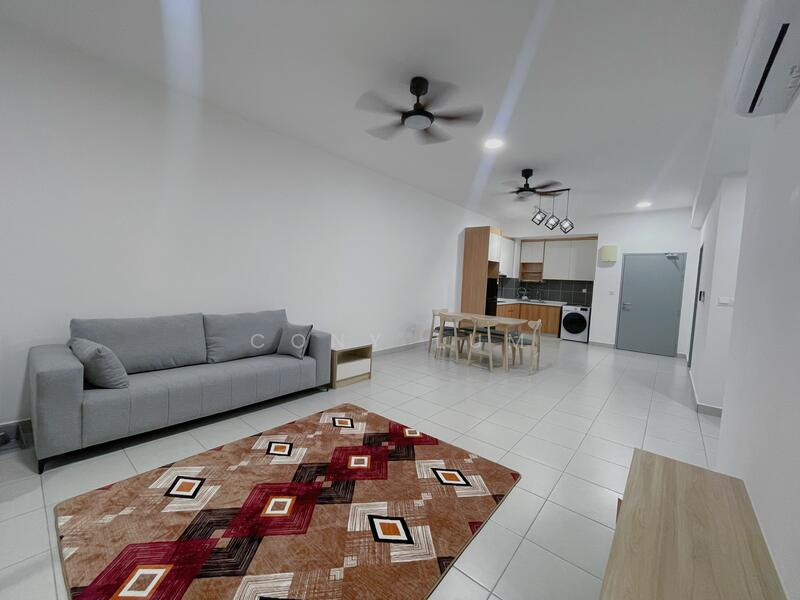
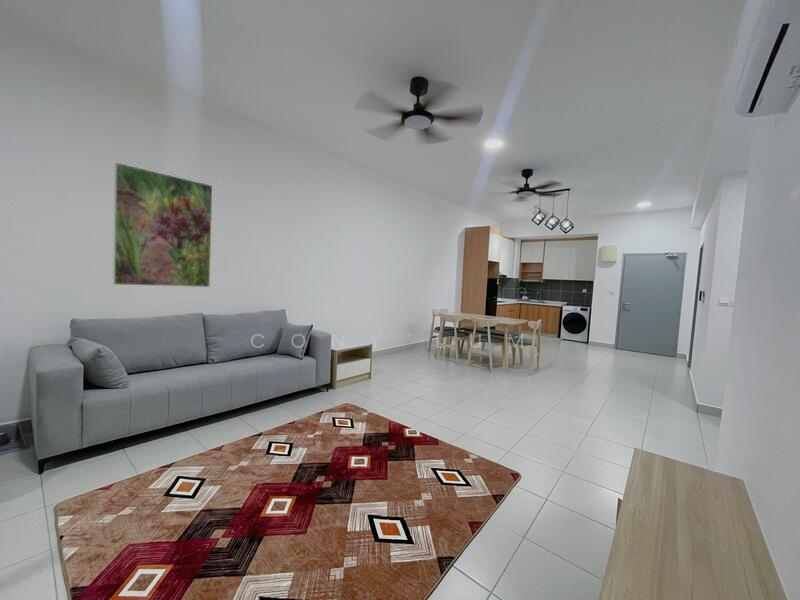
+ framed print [112,161,213,288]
